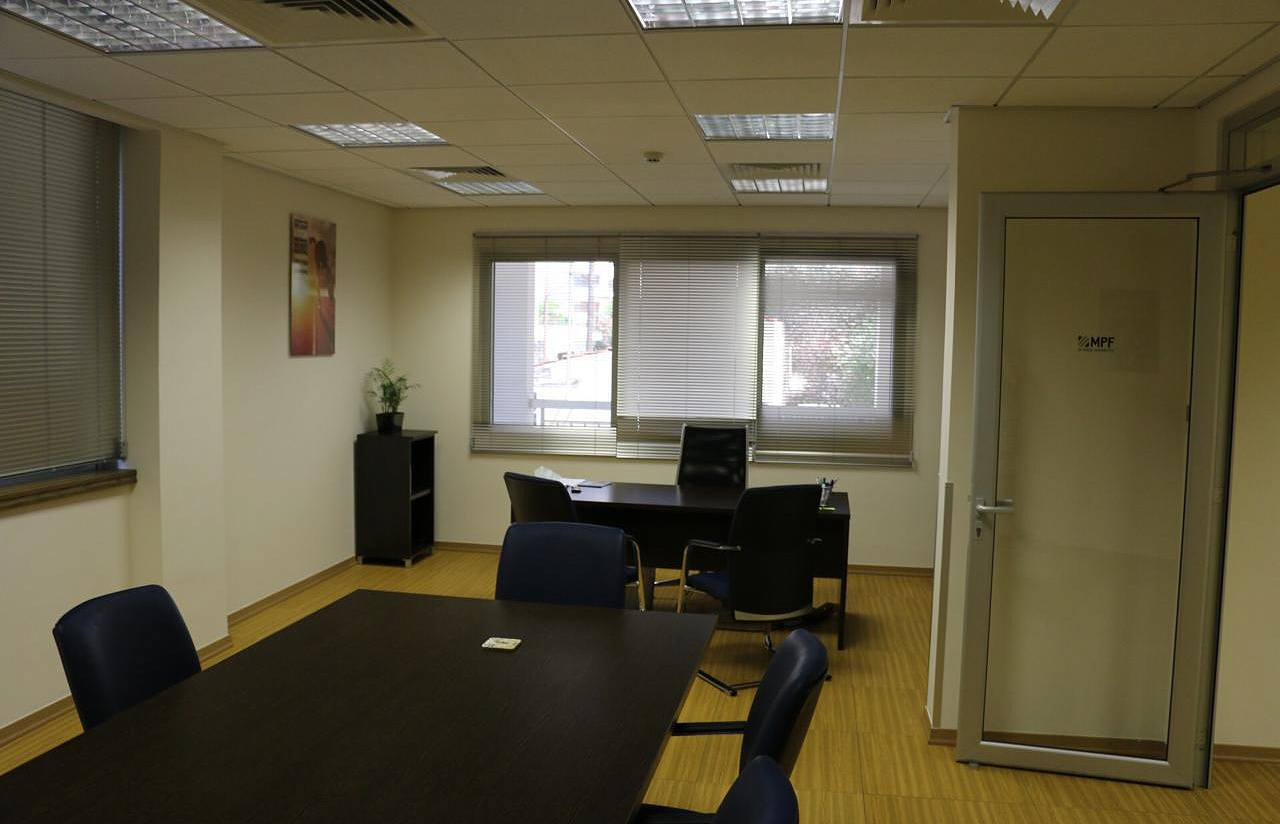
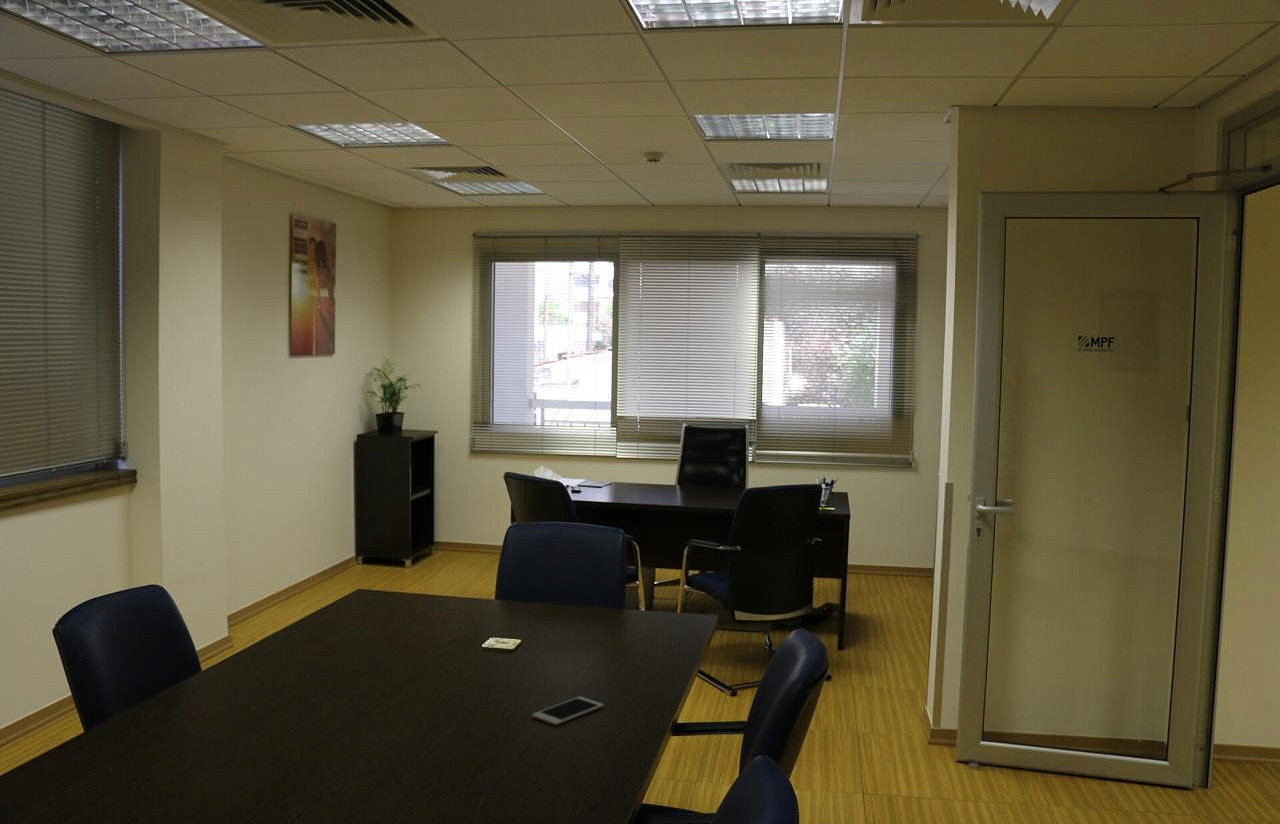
+ cell phone [531,696,604,726]
